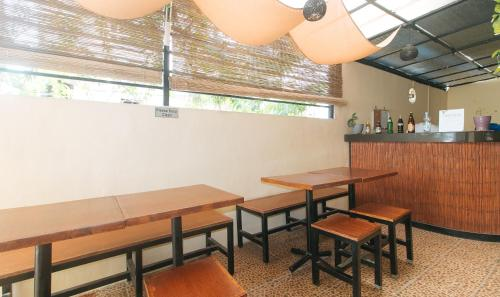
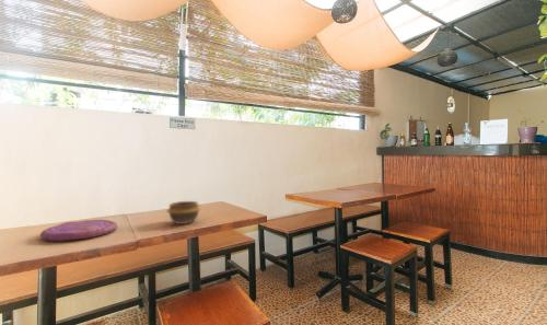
+ bowl [165,200,202,225]
+ plate [39,219,118,242]
